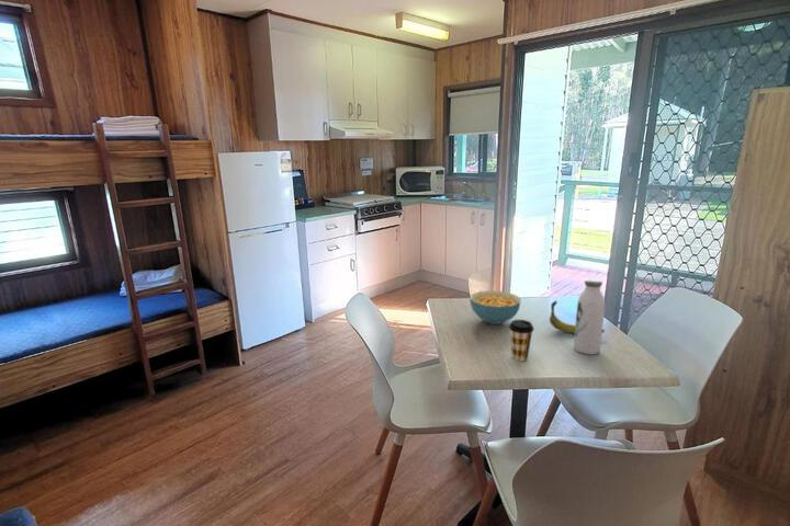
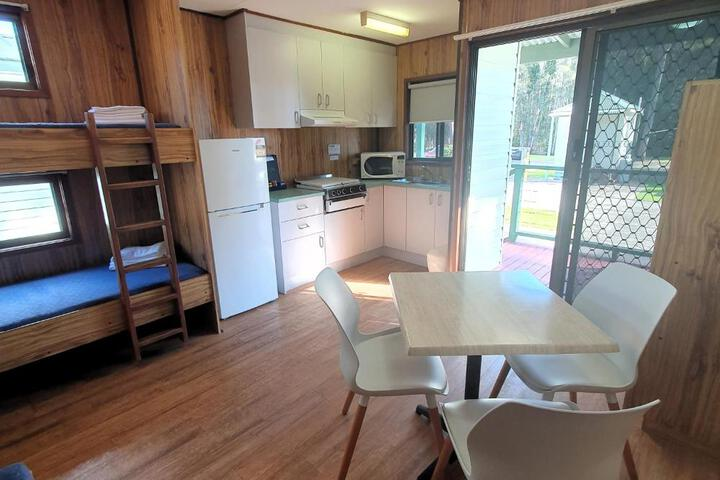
- coffee cup [508,319,535,362]
- banana [549,299,606,335]
- cereal bowl [469,289,522,325]
- water bottle [573,277,606,355]
